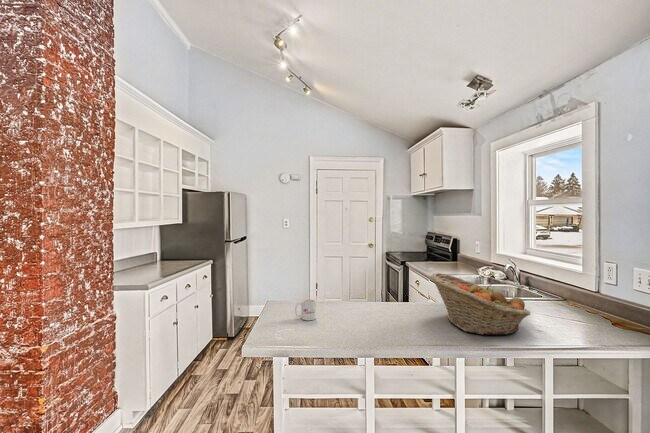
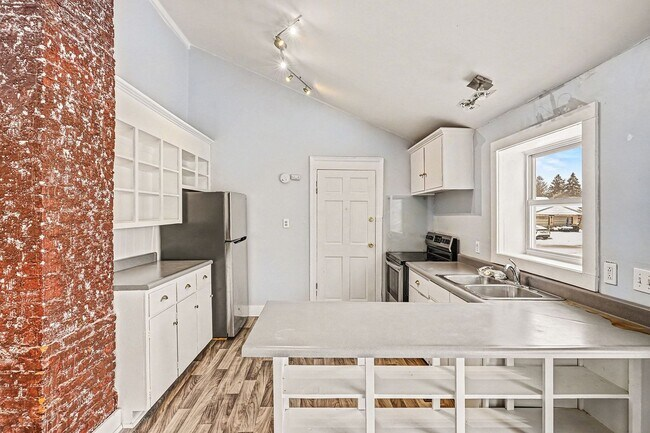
- fruit basket [429,272,531,336]
- mug [294,298,317,321]
